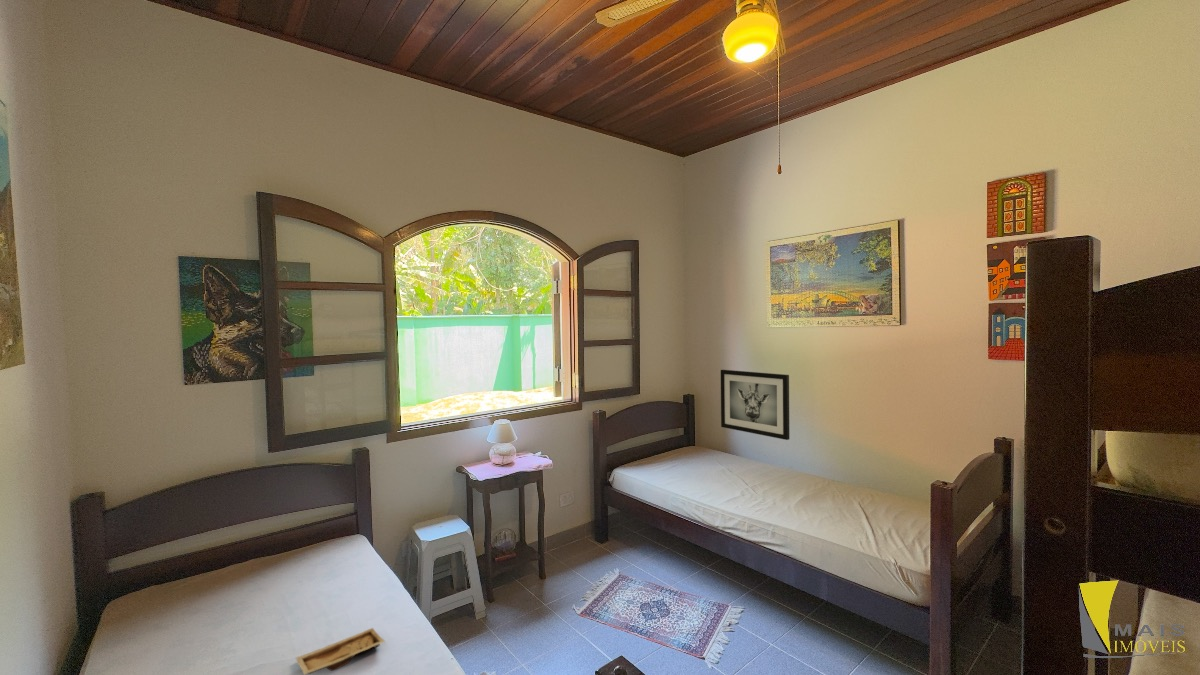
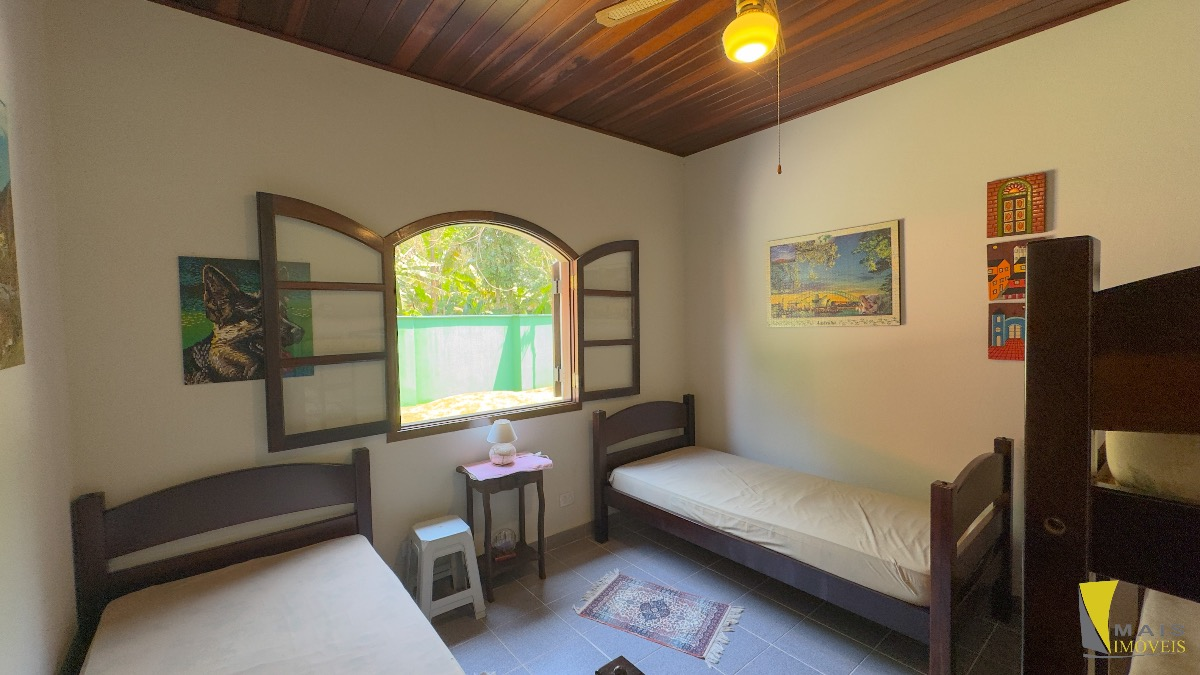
- wall art [720,369,791,441]
- tray [295,627,386,675]
